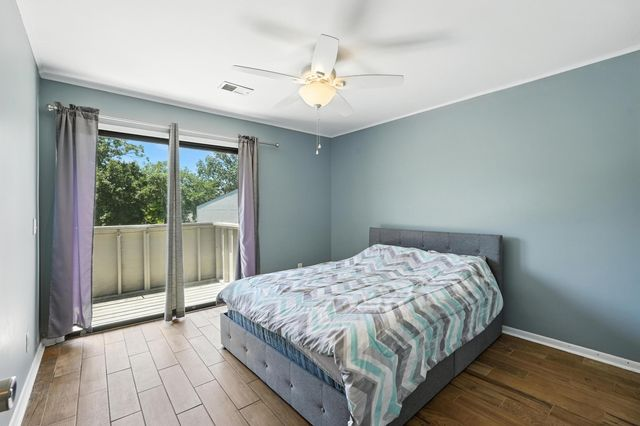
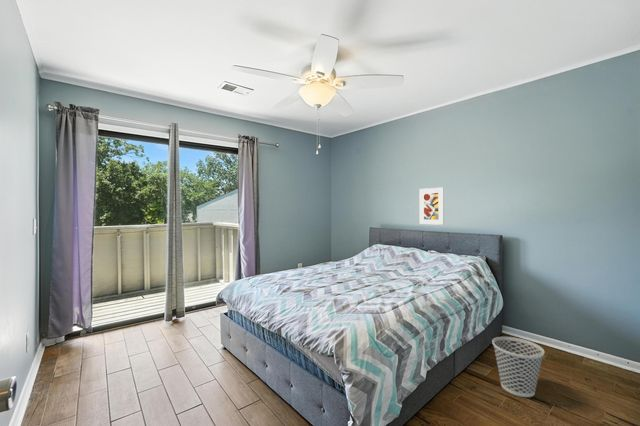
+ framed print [418,186,445,226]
+ wastebasket [491,336,545,398]
